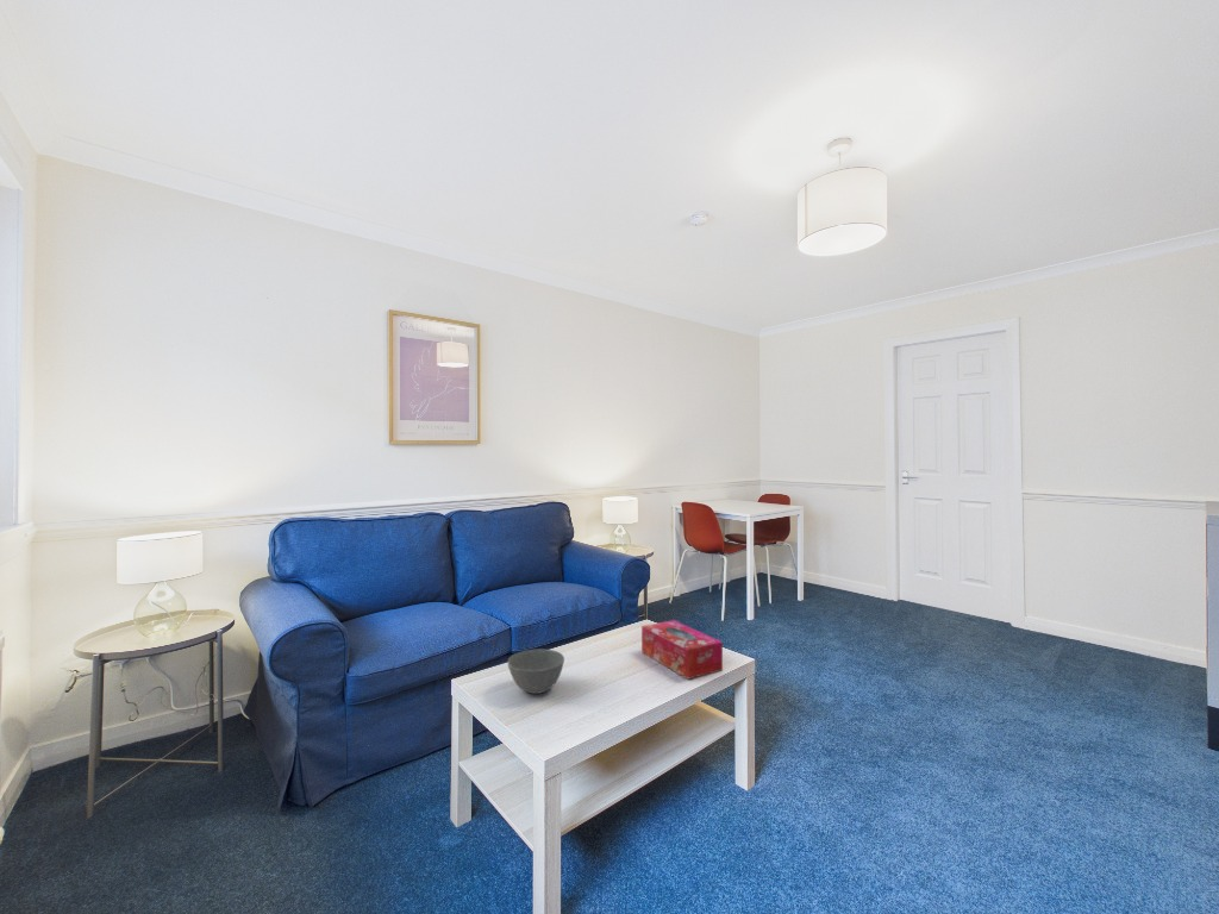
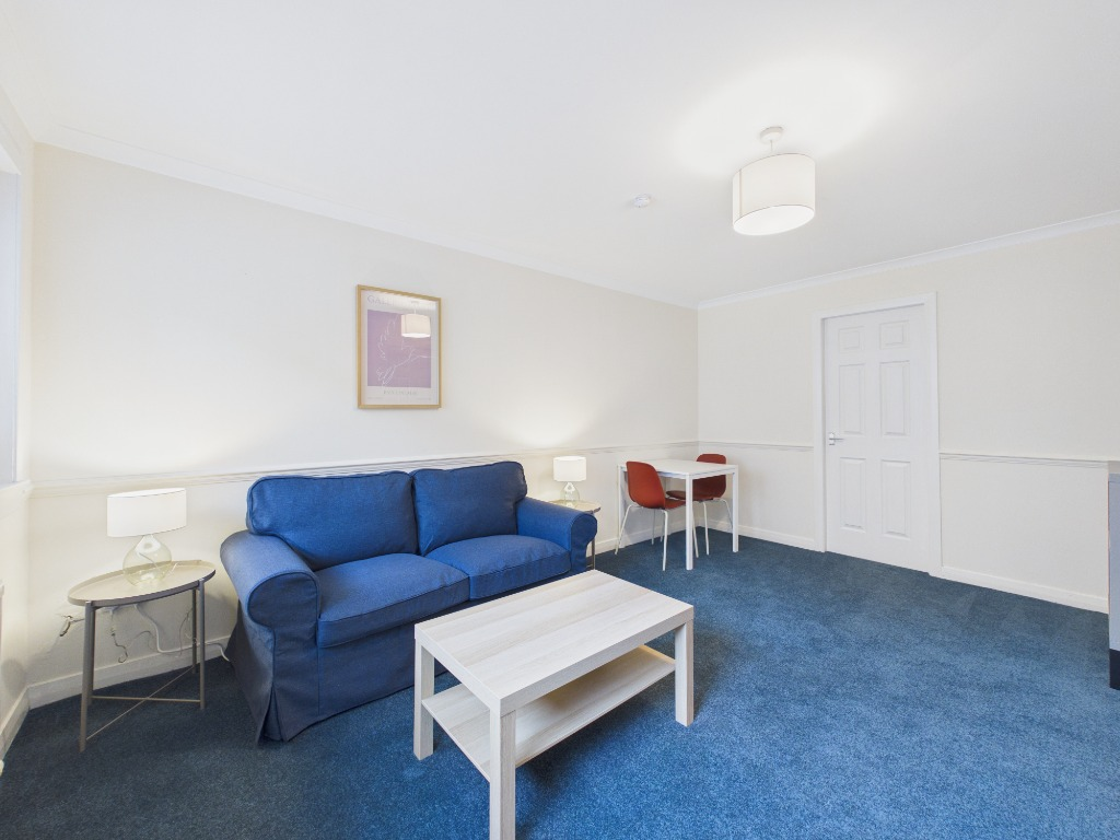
- bowl [507,647,565,695]
- tissue box [640,619,724,681]
